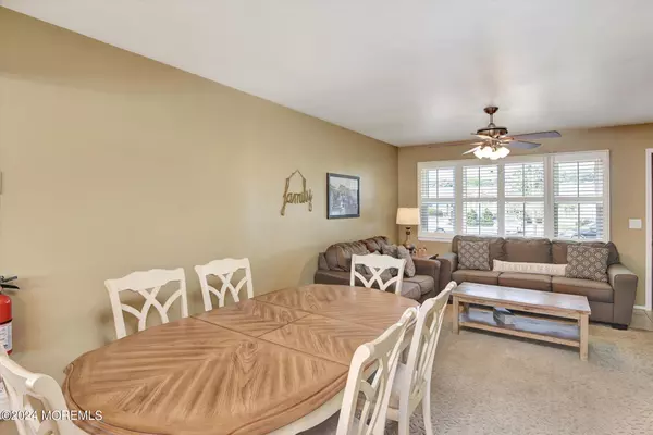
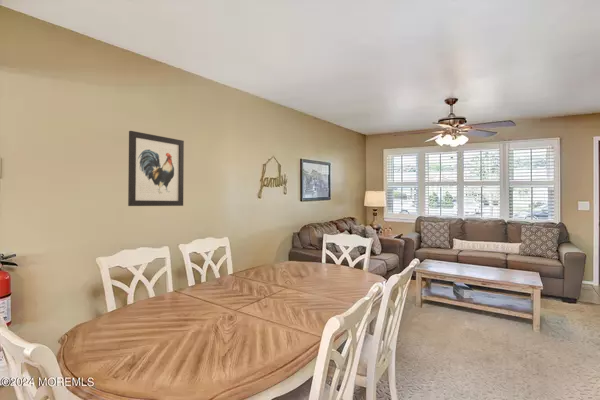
+ wall art [127,130,185,207]
